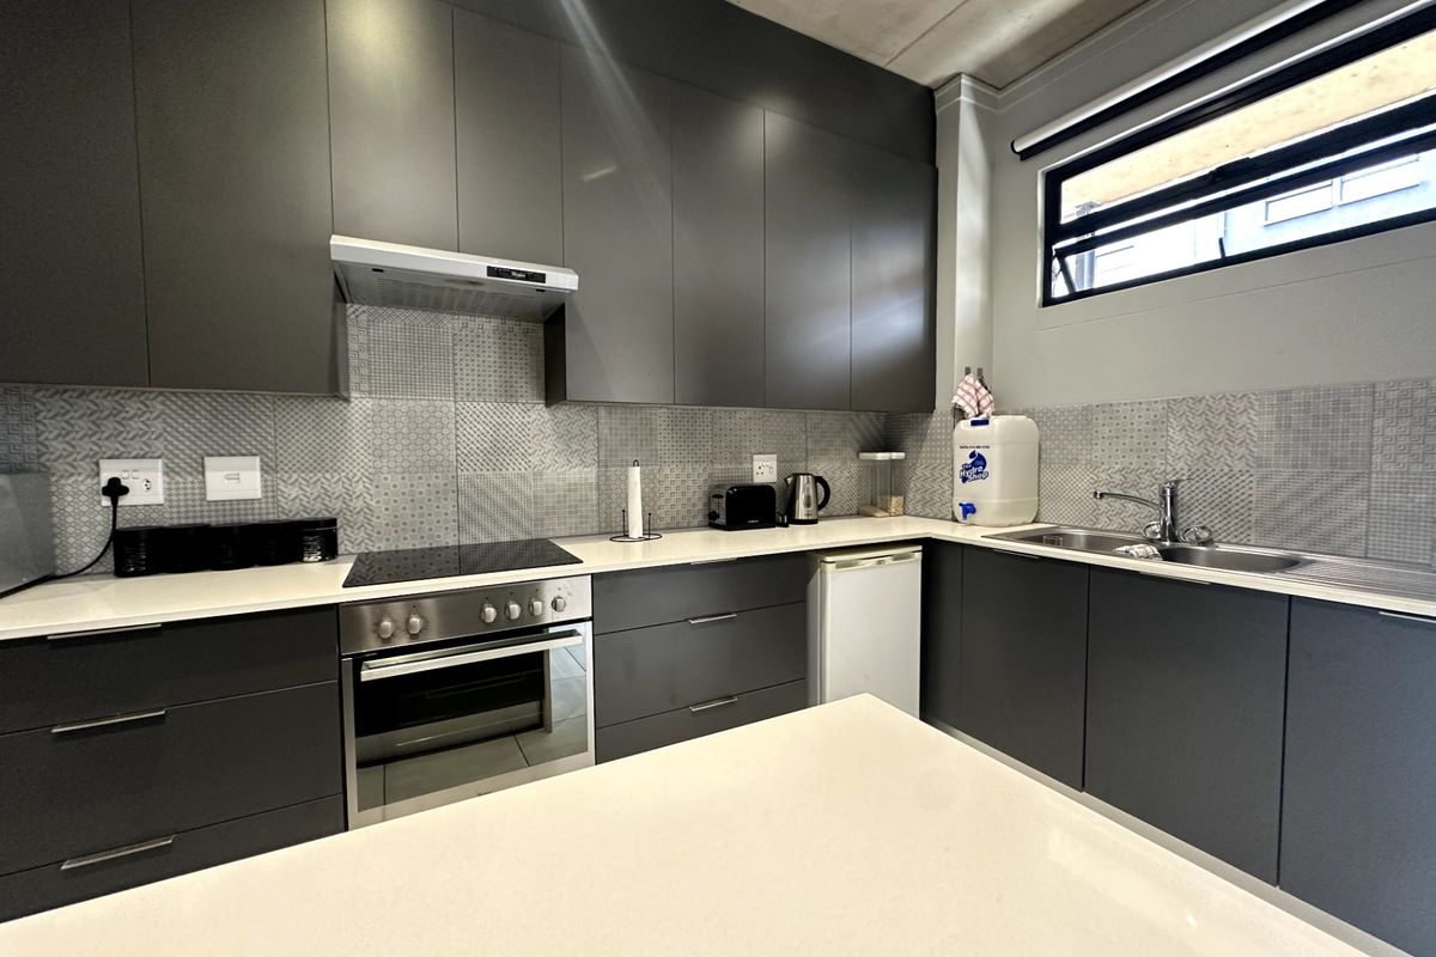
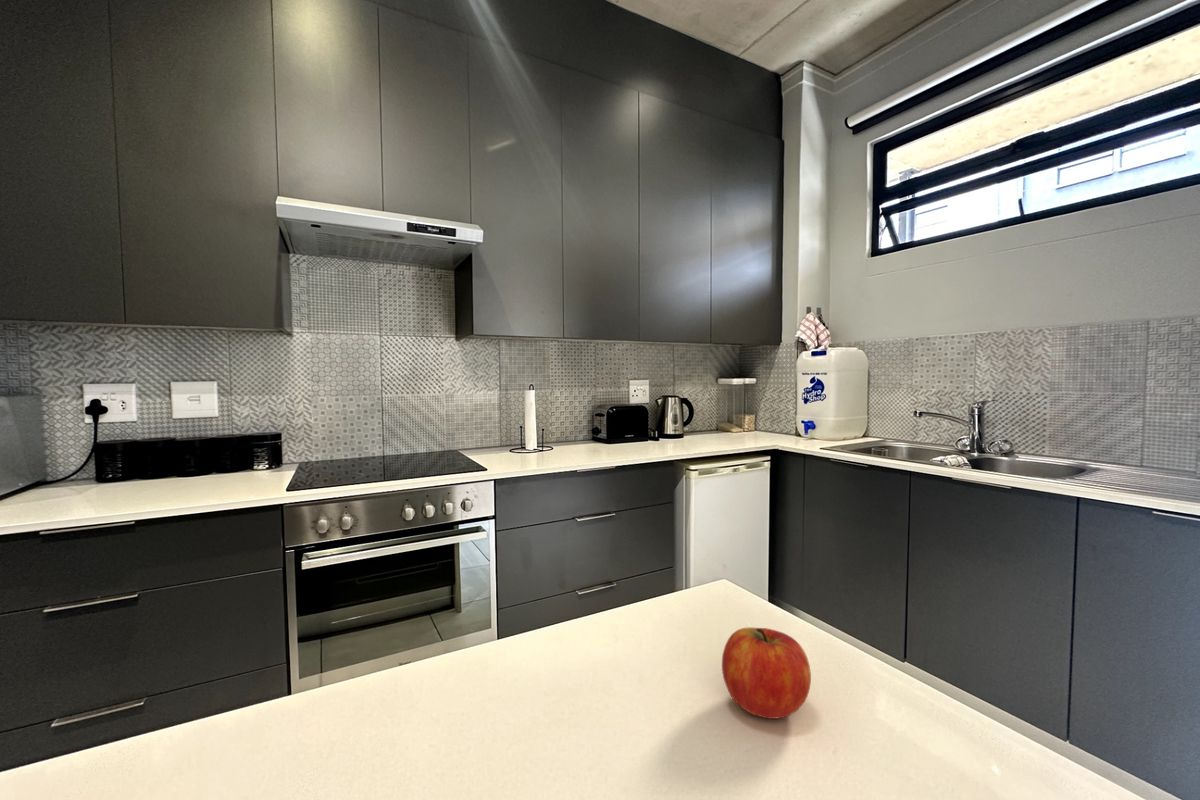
+ fruit [721,626,812,720]
